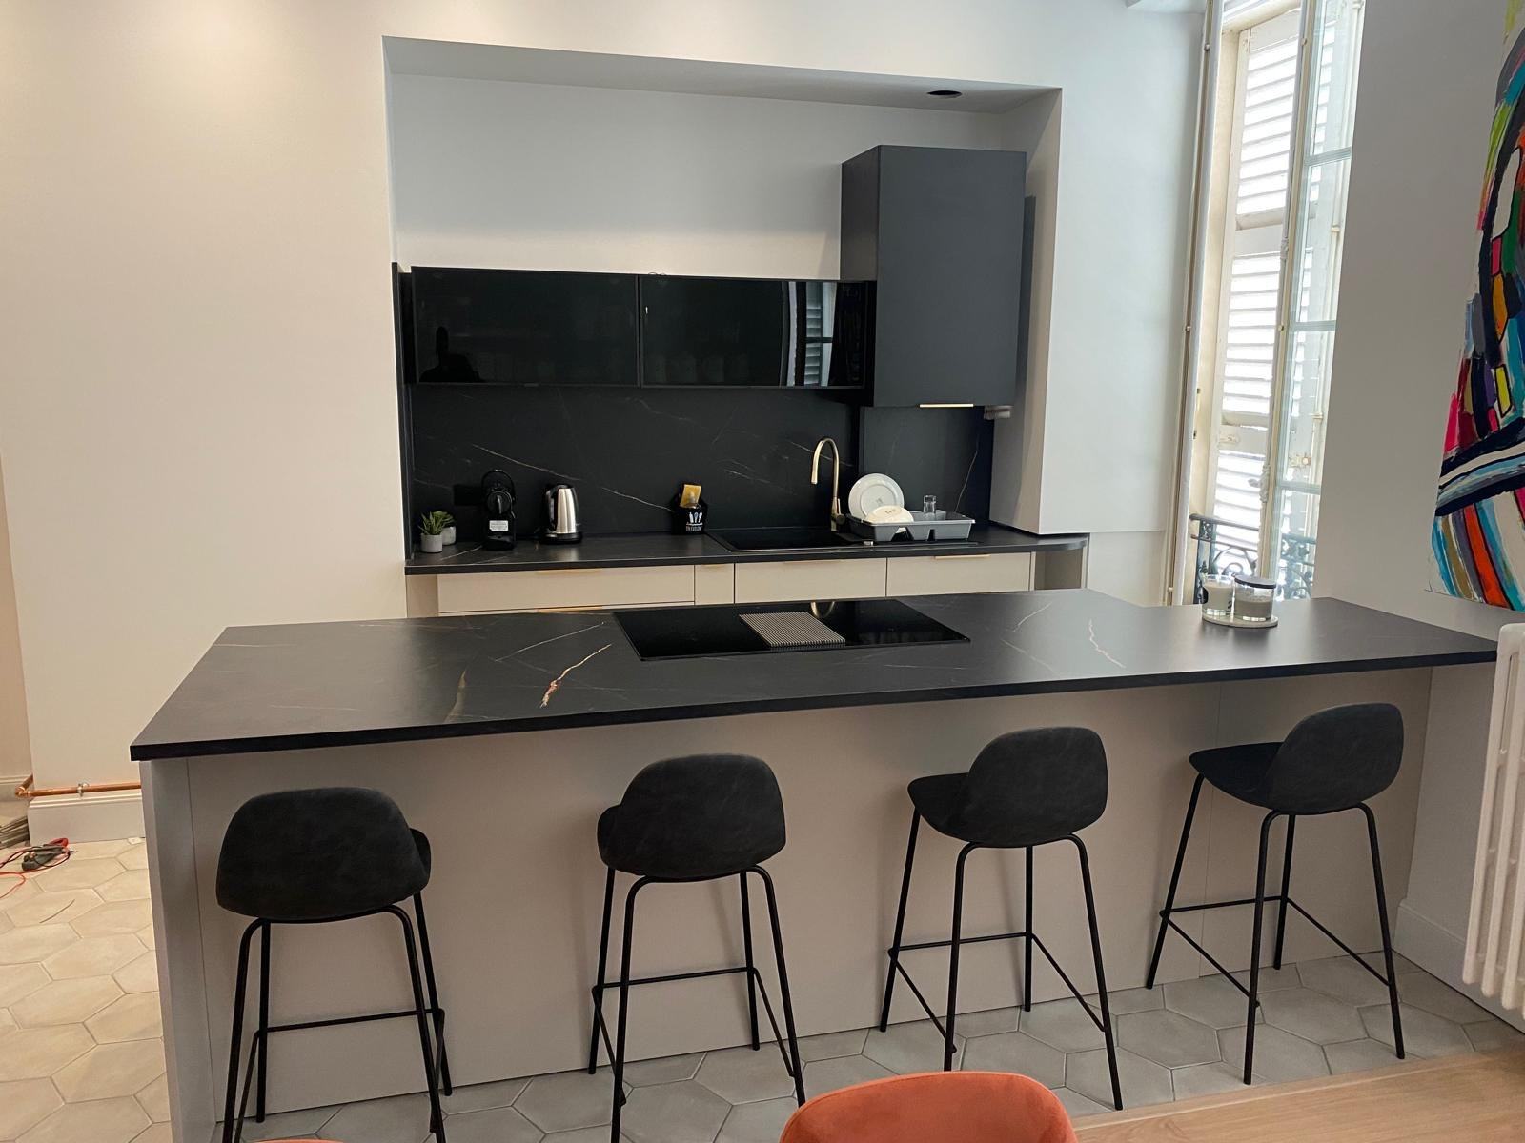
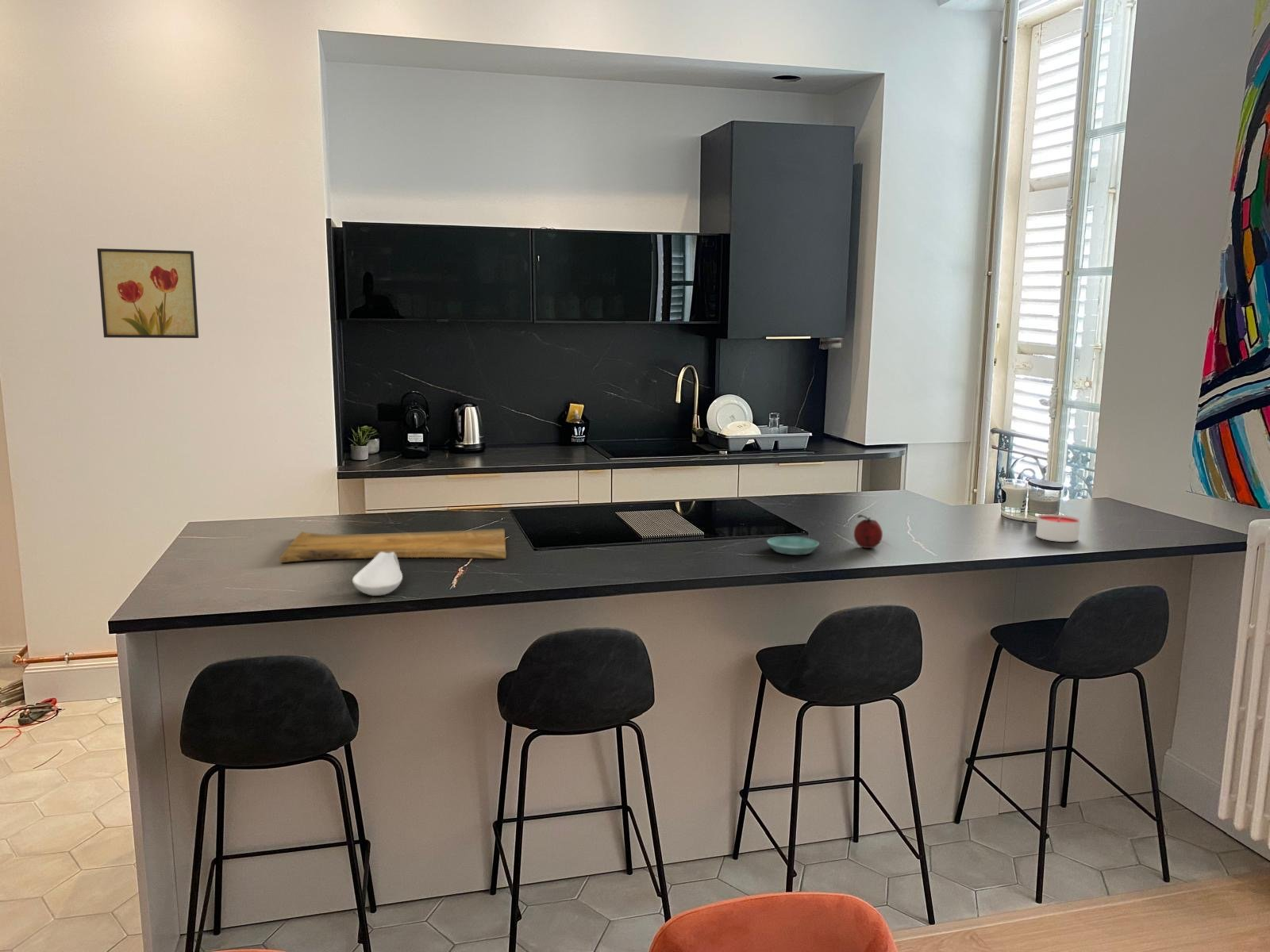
+ fruit [853,514,883,549]
+ wall art [96,248,199,339]
+ cutting board [279,528,507,563]
+ spoon rest [352,552,403,597]
+ saucer [766,536,820,555]
+ candle [1035,513,1081,543]
